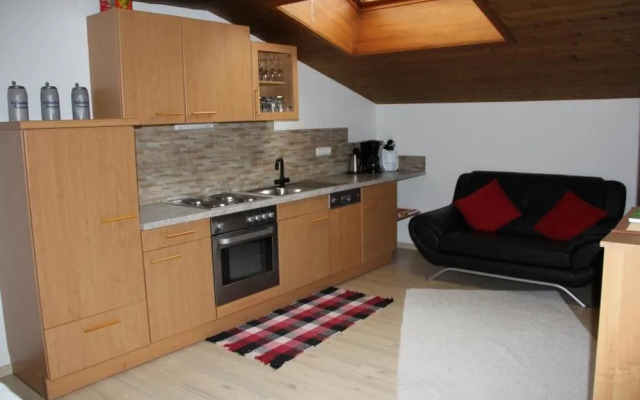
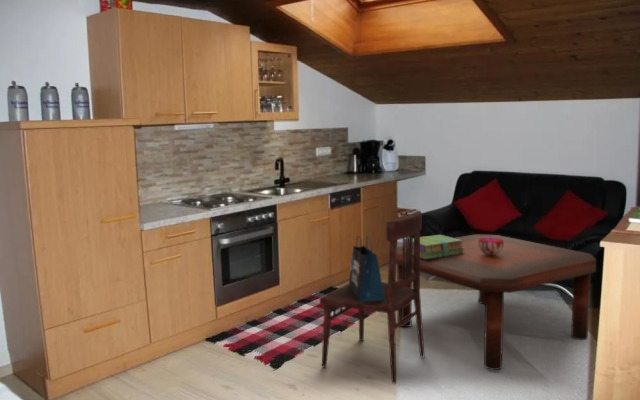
+ tote bag [348,234,383,302]
+ dining chair [319,210,425,385]
+ stack of books [402,234,465,259]
+ decorative bowl [479,237,504,255]
+ coffee table [396,234,597,371]
